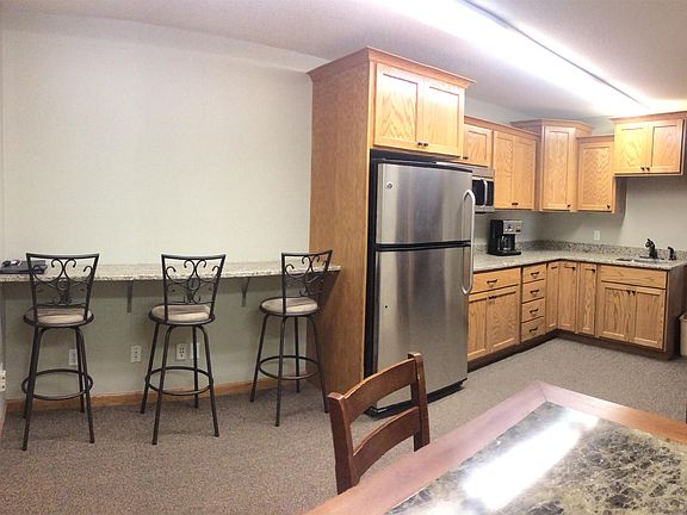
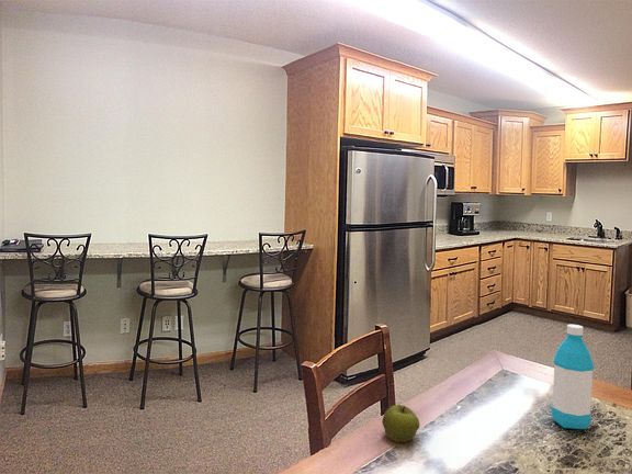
+ water bottle [551,324,595,430]
+ apple [381,404,420,443]
